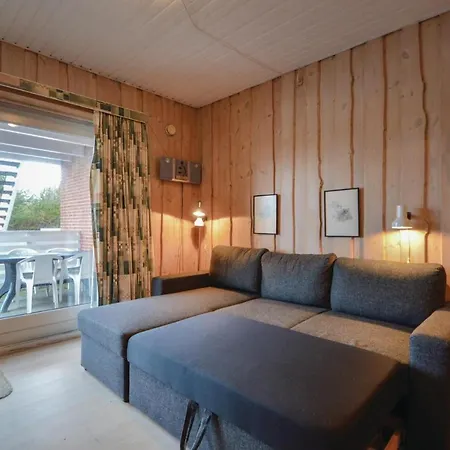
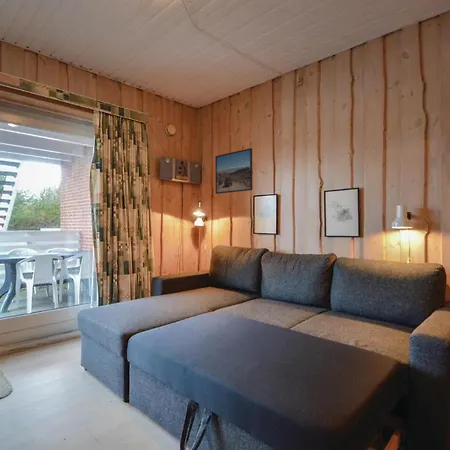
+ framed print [214,147,253,195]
